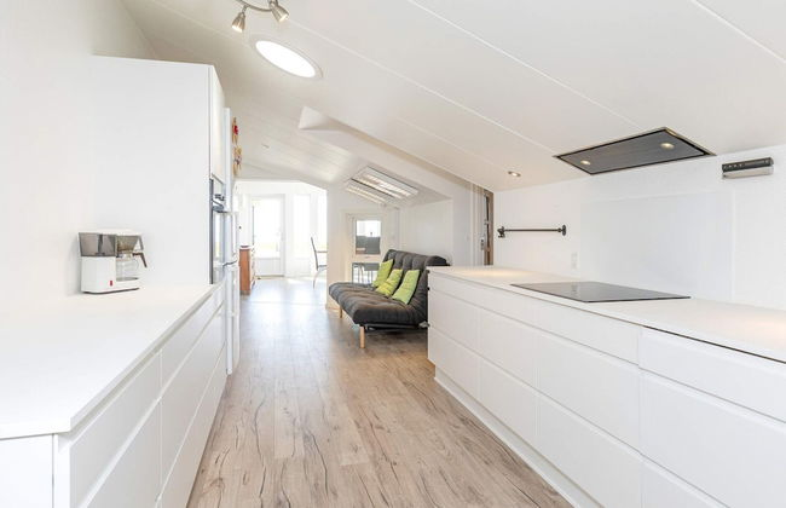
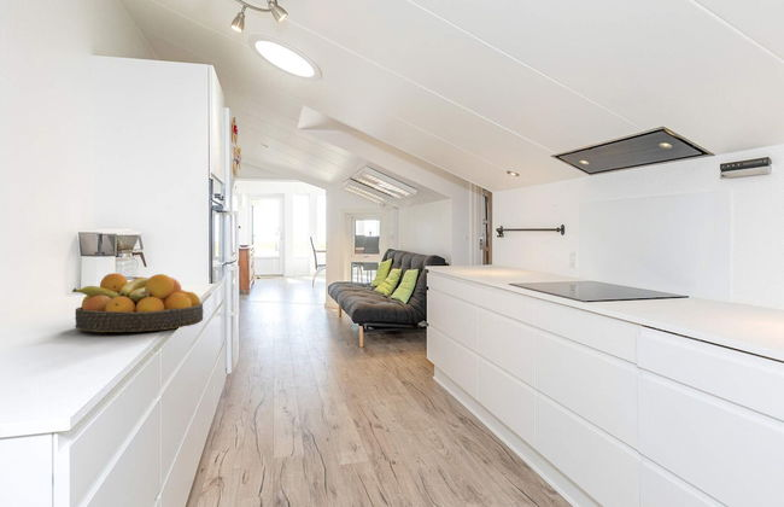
+ fruit bowl [71,272,204,333]
